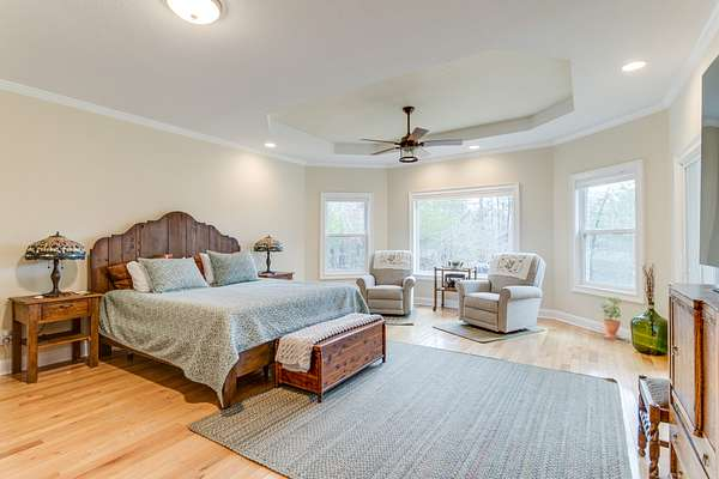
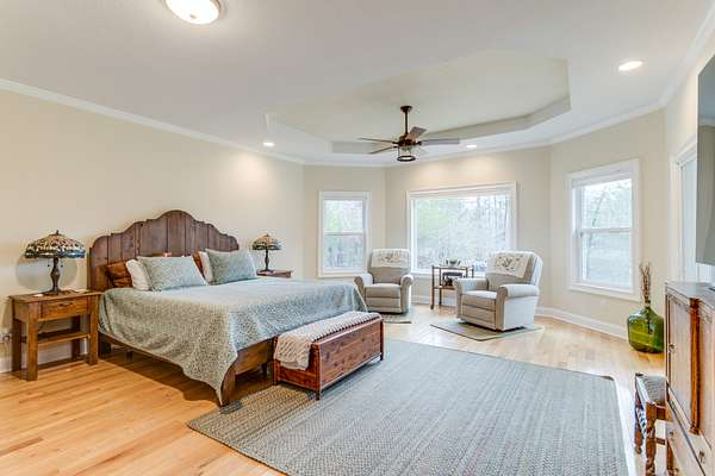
- potted plant [598,296,622,340]
